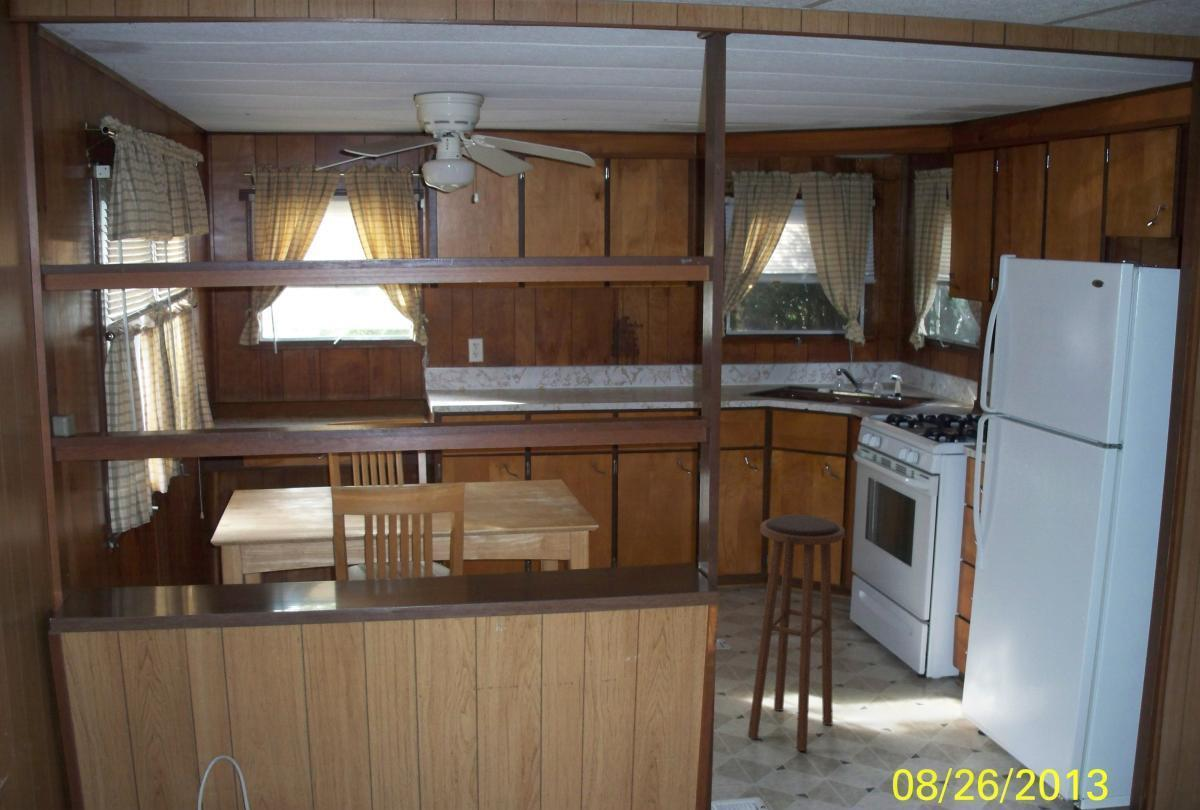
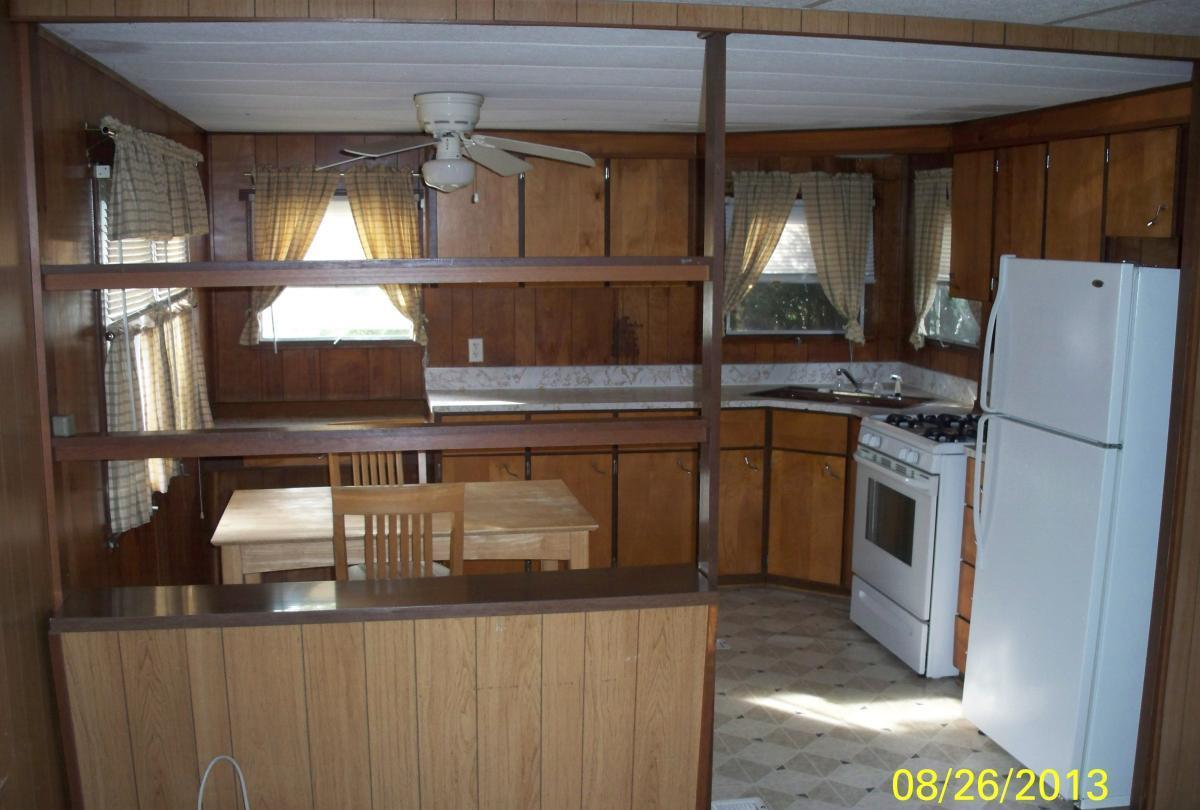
- stool [747,514,846,752]
